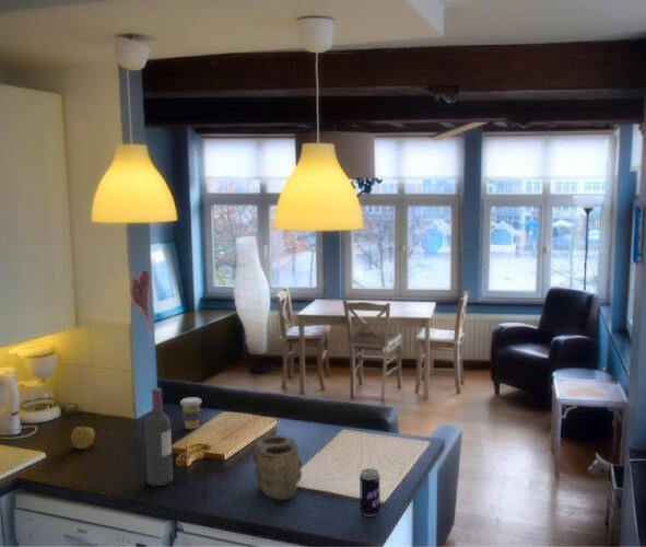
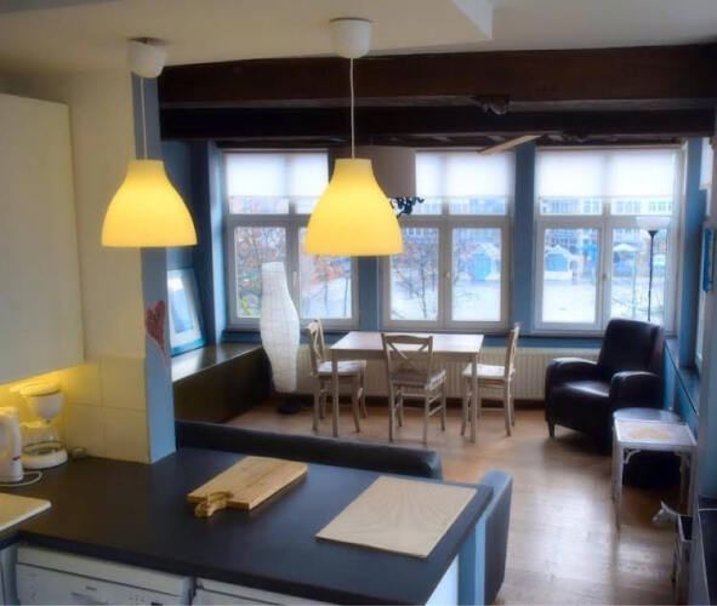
- bowl [251,434,303,501]
- coffee cup [179,396,202,430]
- wine bottle [144,387,174,487]
- apple [70,426,96,450]
- beverage can [359,467,381,517]
